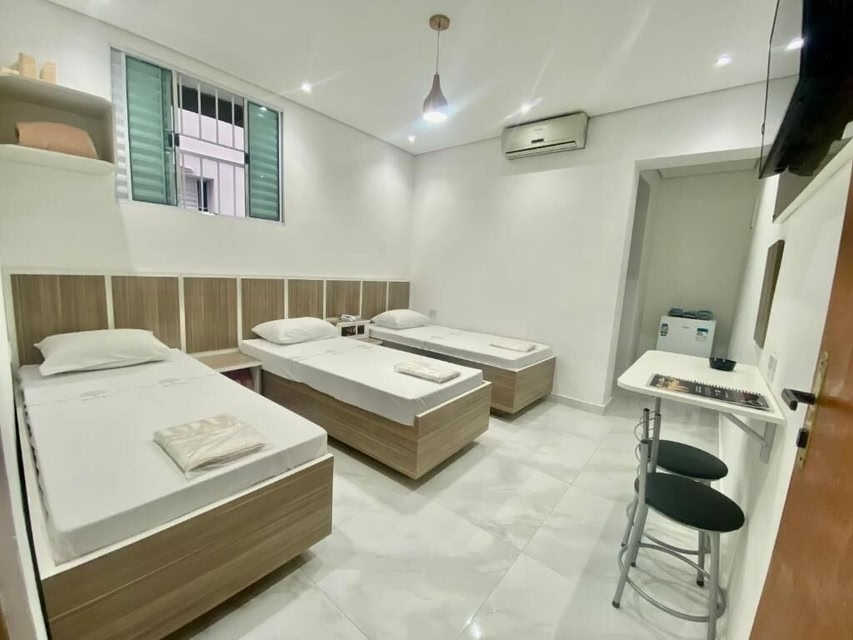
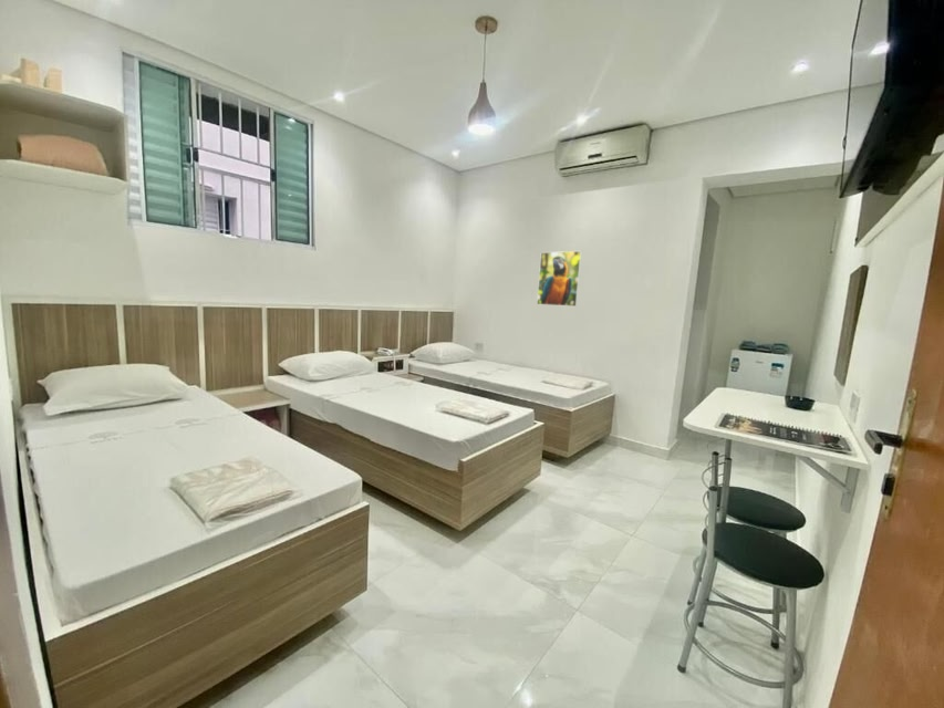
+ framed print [536,250,583,308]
